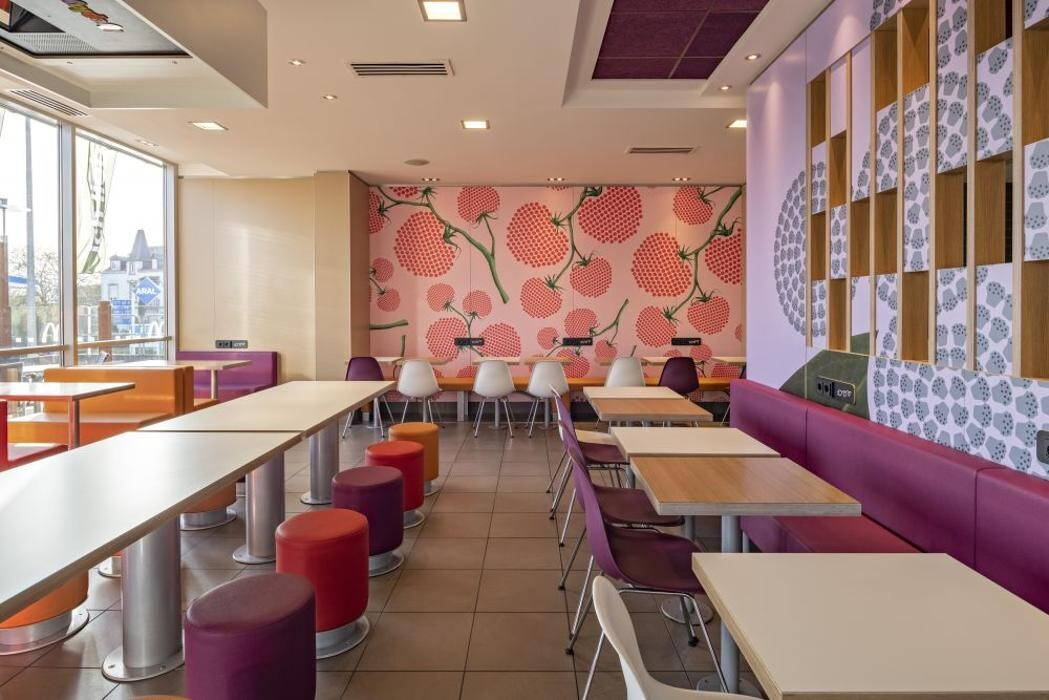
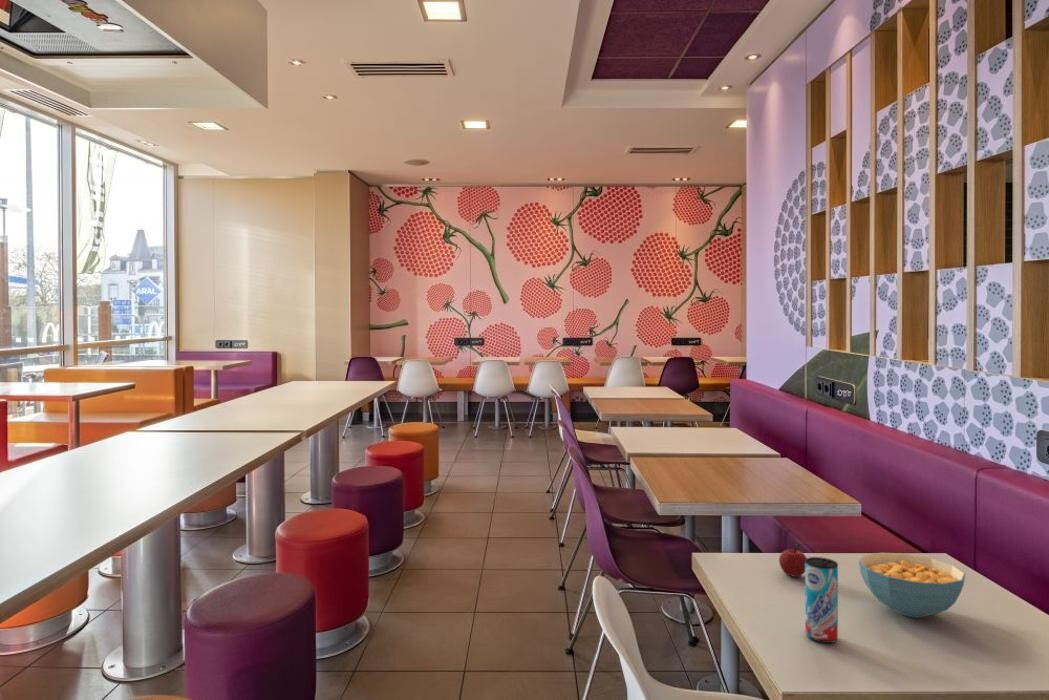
+ cereal bowl [858,552,966,619]
+ beverage can [804,556,839,644]
+ apple [778,542,807,578]
